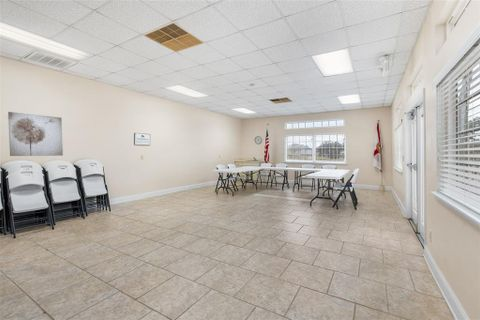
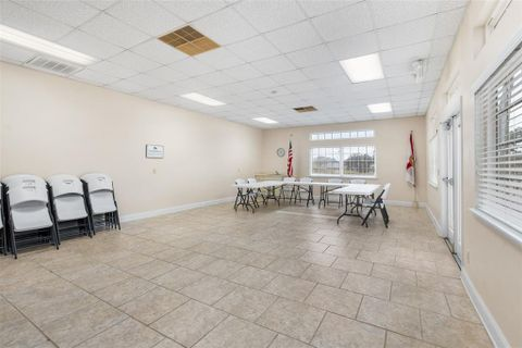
- wall art [7,111,64,157]
